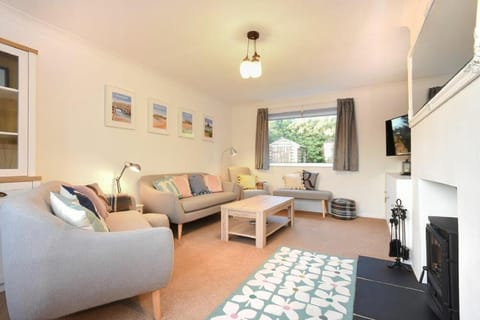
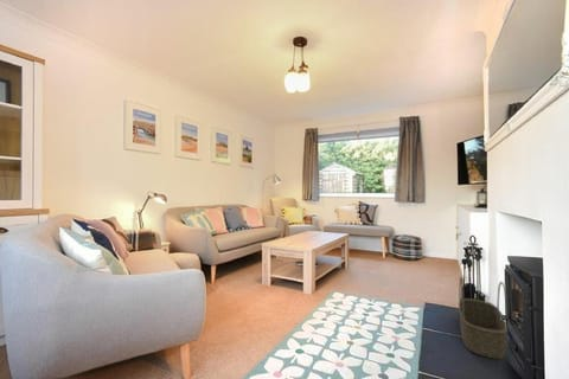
+ basket [458,275,509,360]
